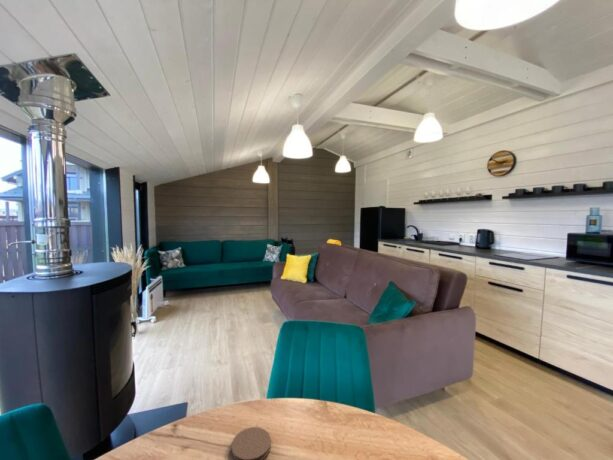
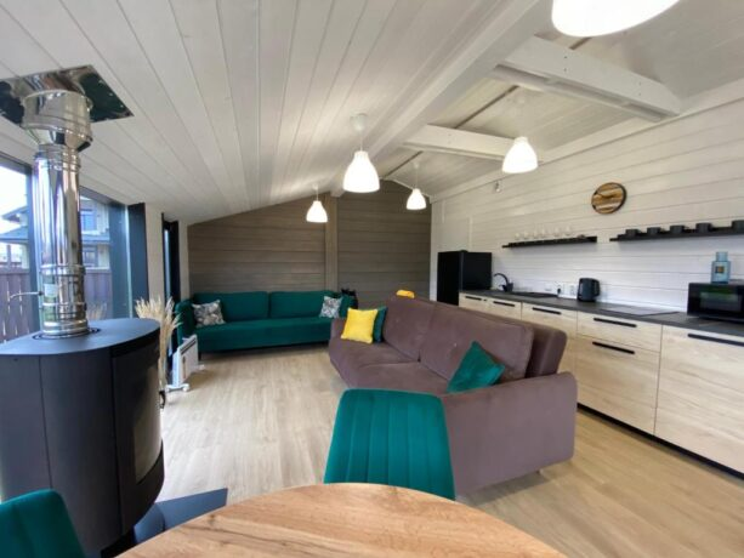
- coaster [230,426,272,460]
